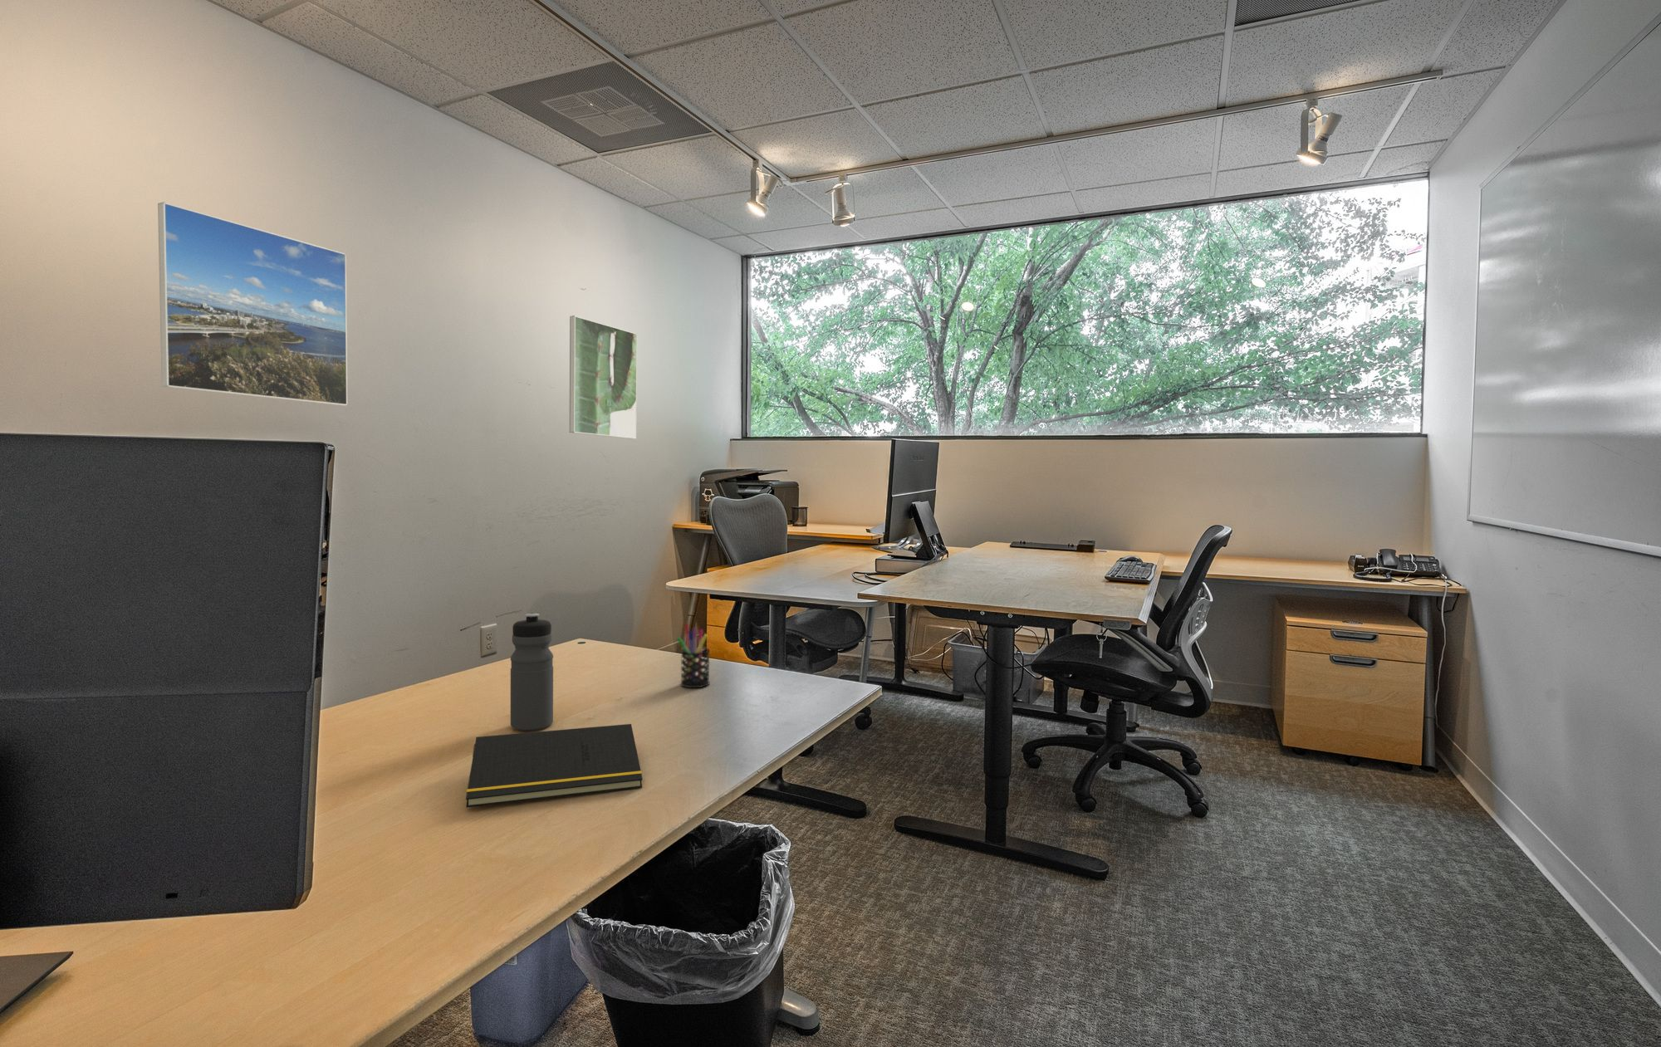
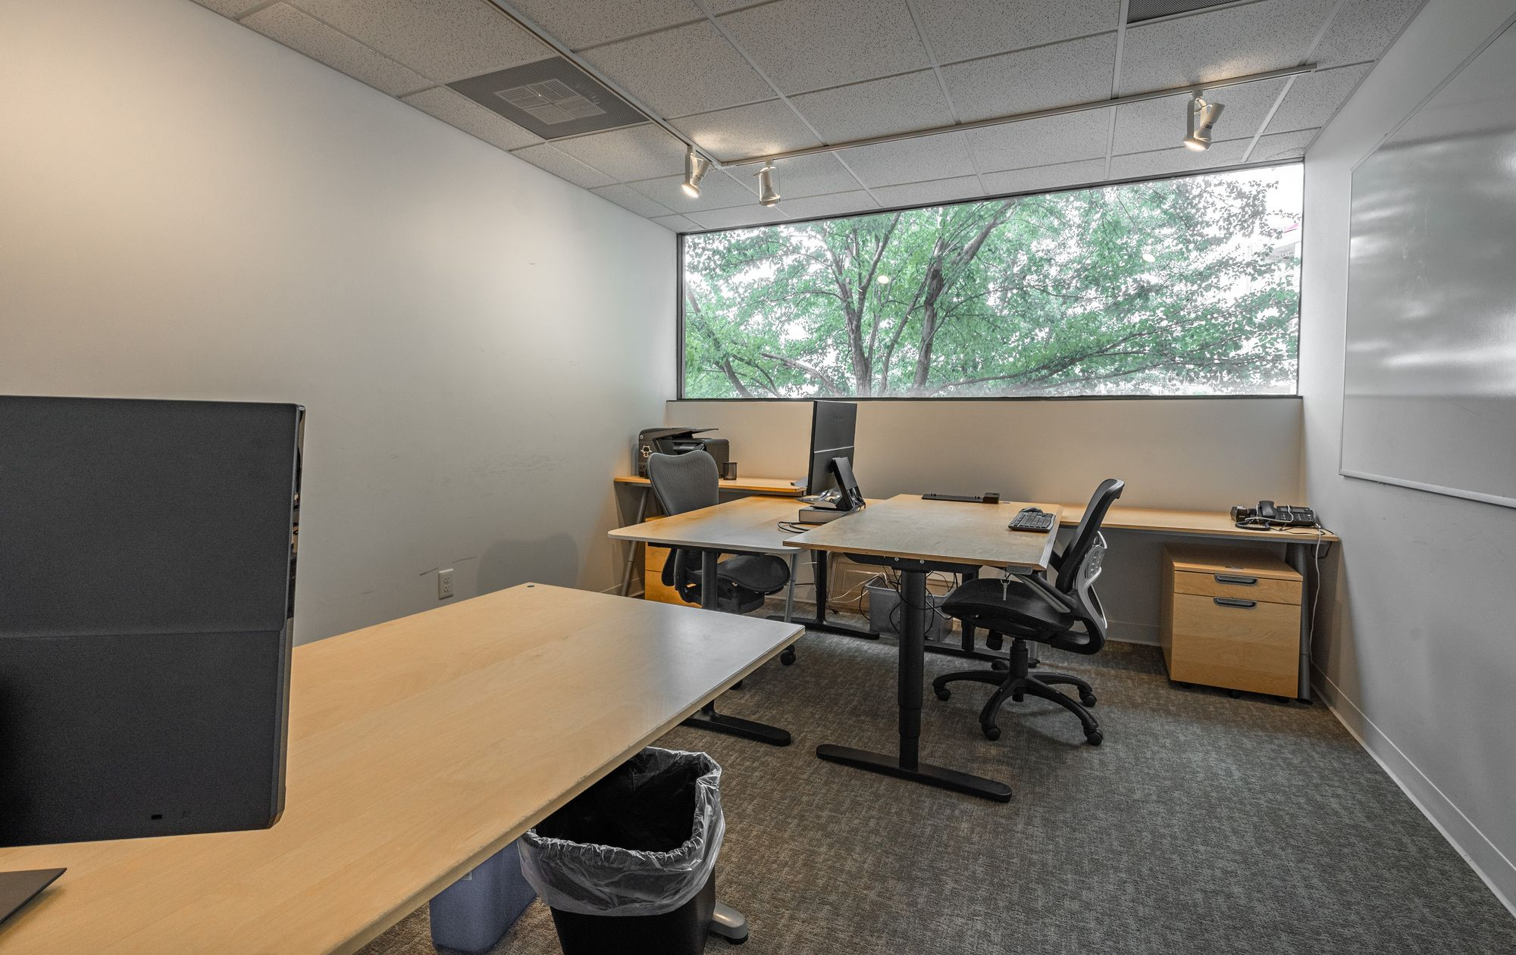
- pen holder [675,622,710,689]
- notepad [466,724,643,808]
- water bottle [510,612,554,731]
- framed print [157,201,349,406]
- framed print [569,315,638,439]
